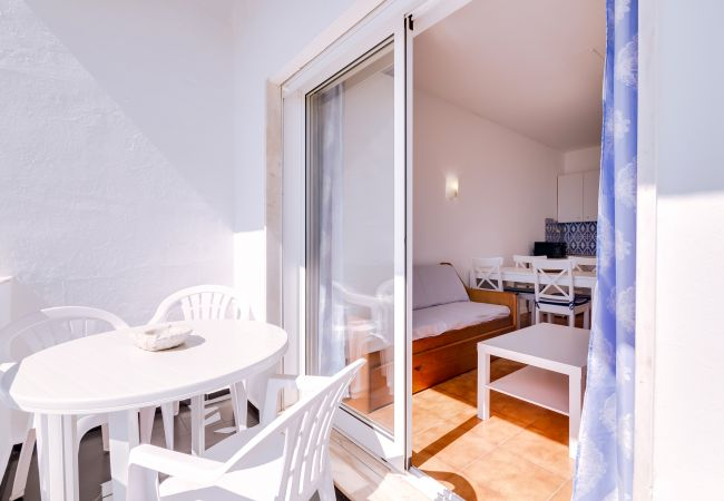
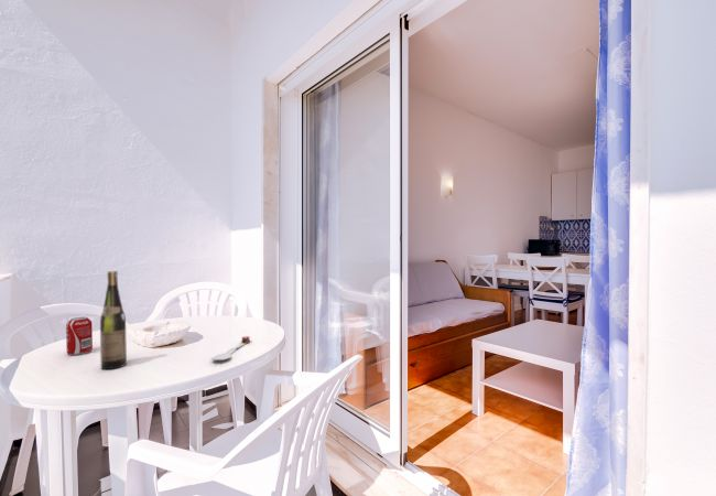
+ wine bottle [99,270,128,370]
+ beverage can [65,316,94,356]
+ spoon [209,335,251,362]
